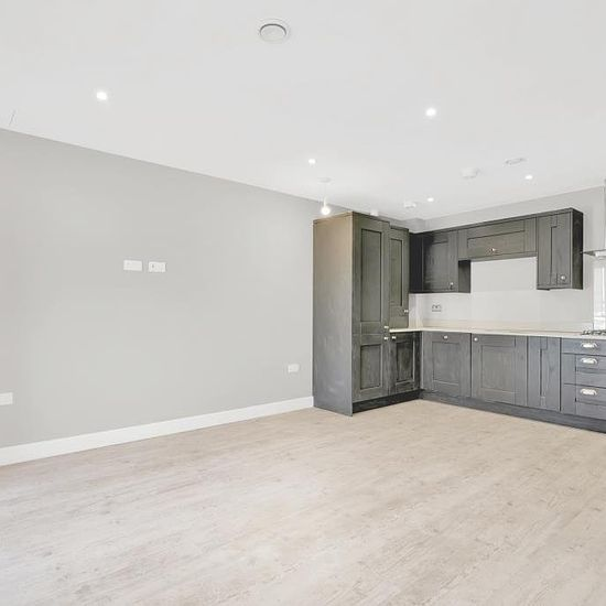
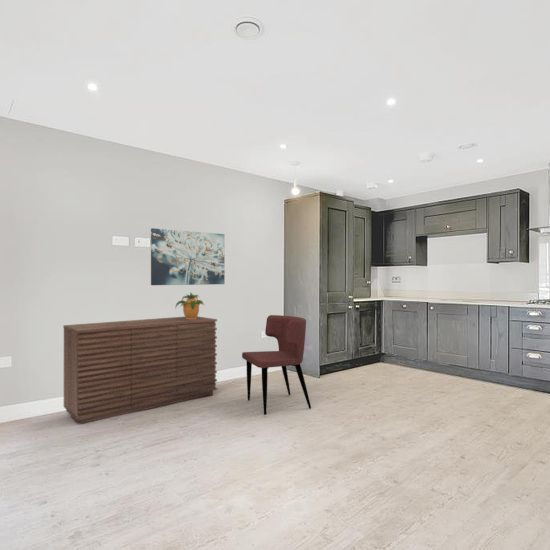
+ sideboard [62,316,218,425]
+ wall art [150,227,226,286]
+ potted plant [174,292,206,319]
+ dining chair [241,314,312,416]
